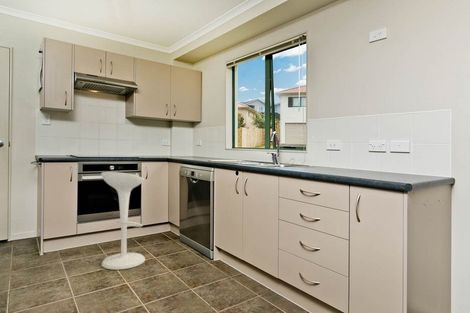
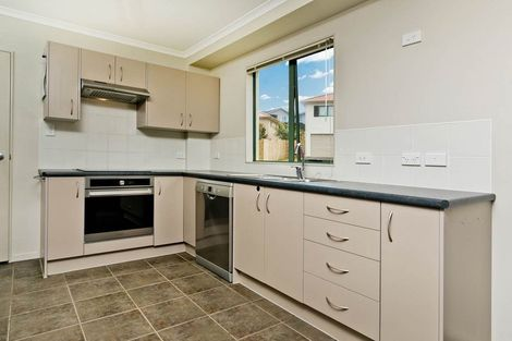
- bar stool [100,171,146,271]
